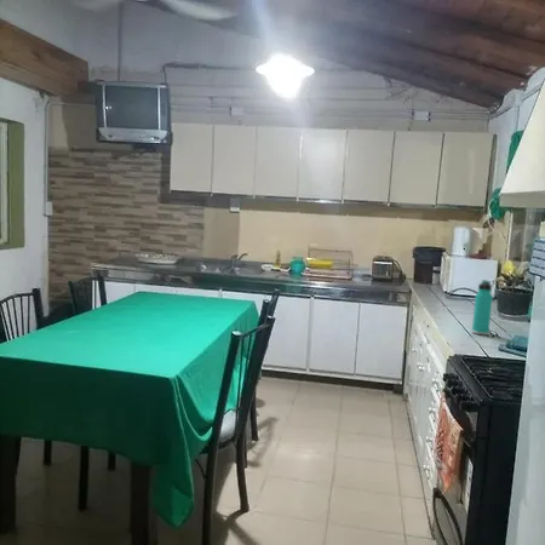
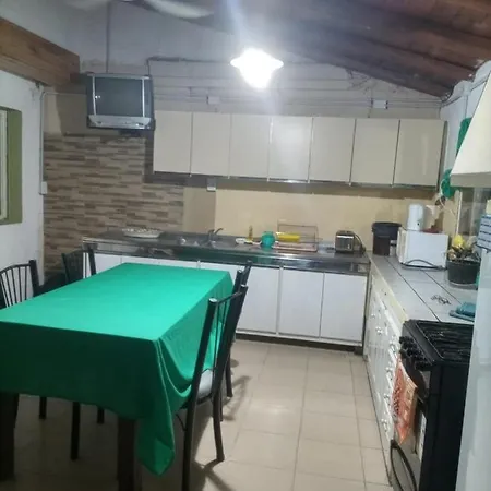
- thermos bottle [471,279,494,337]
